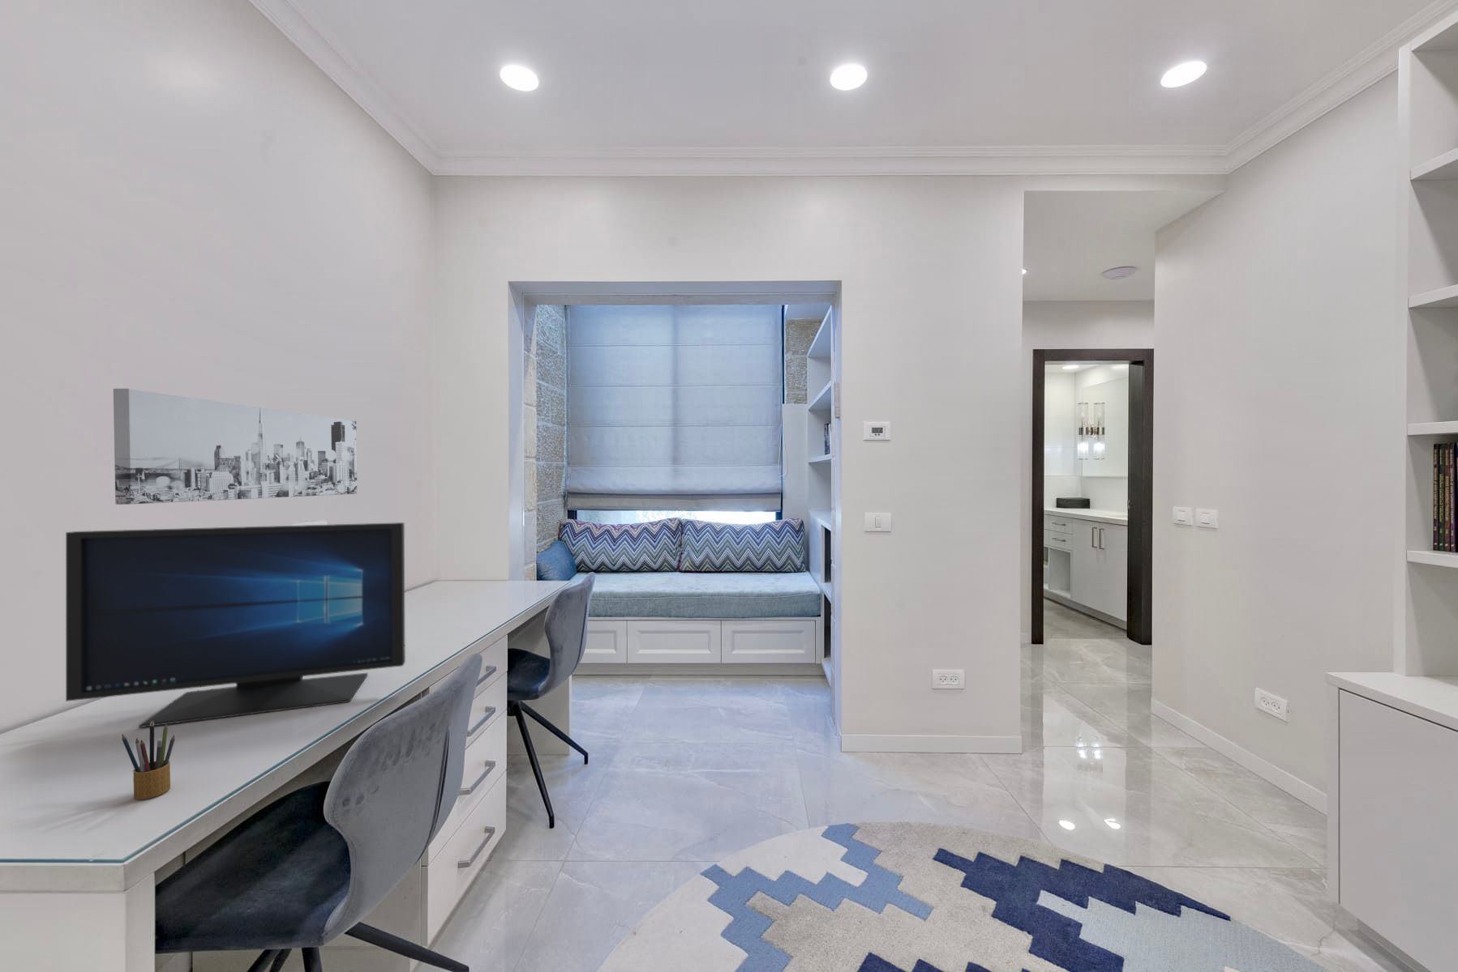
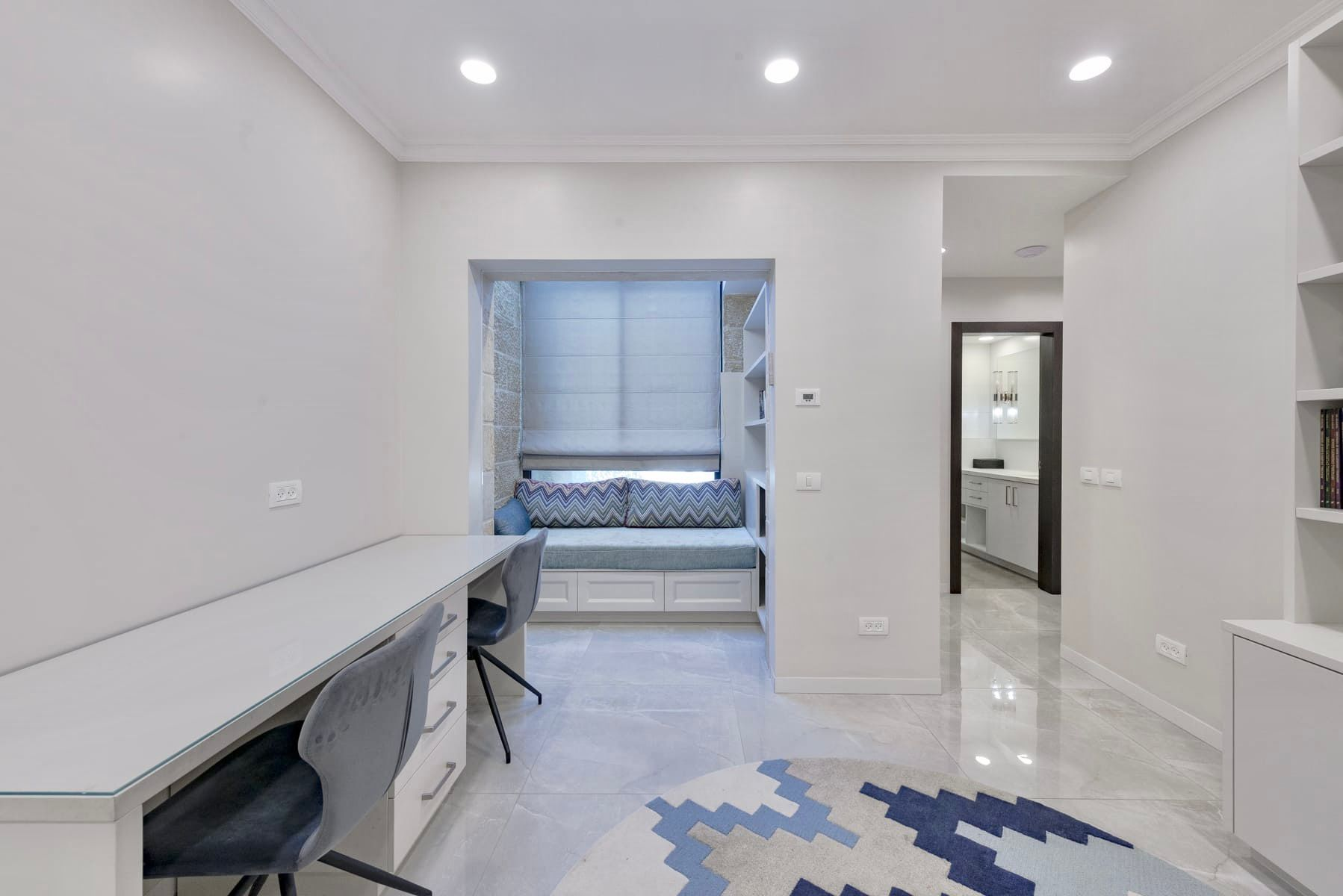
- monitor [65,522,406,728]
- wall art [113,388,357,506]
- pencil box [121,722,175,801]
